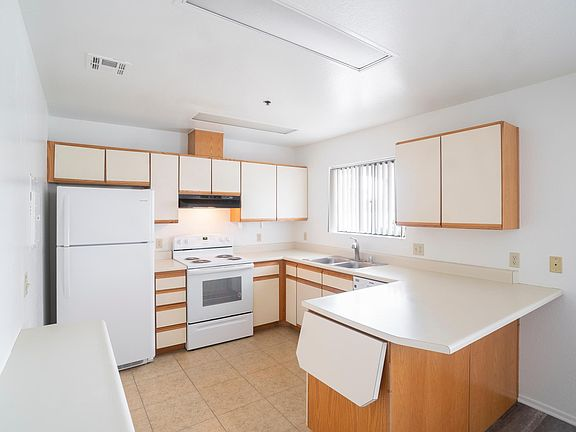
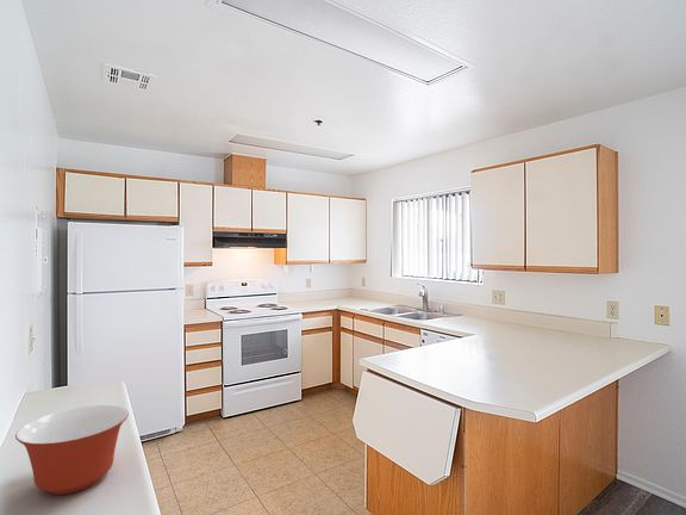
+ mixing bowl [14,404,130,496]
